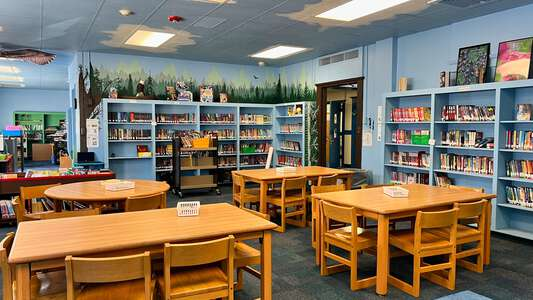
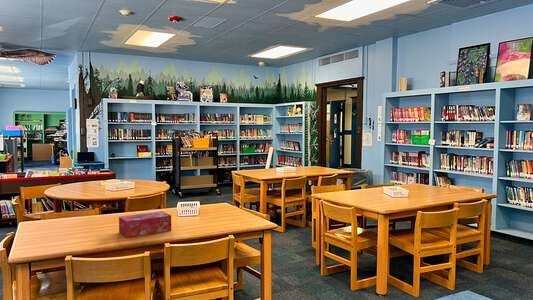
+ tissue box [118,210,172,238]
